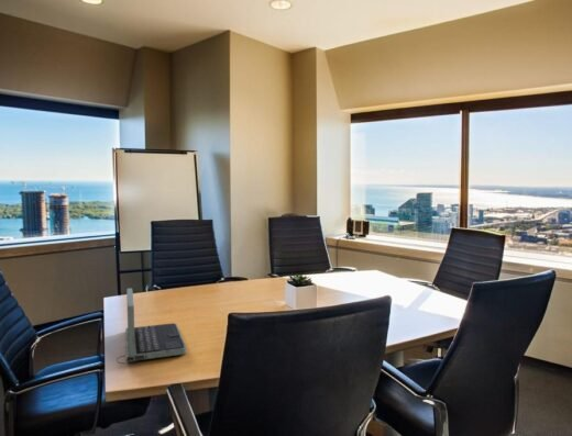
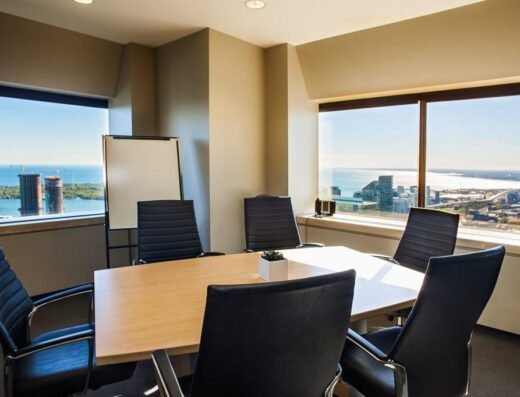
- laptop [116,287,187,365]
